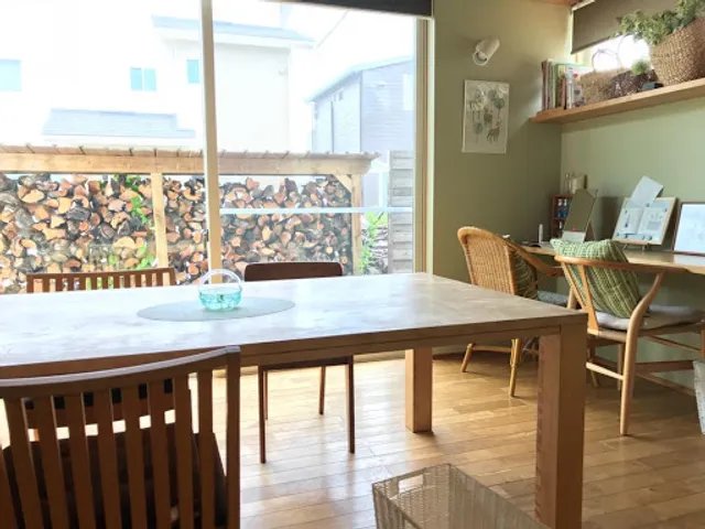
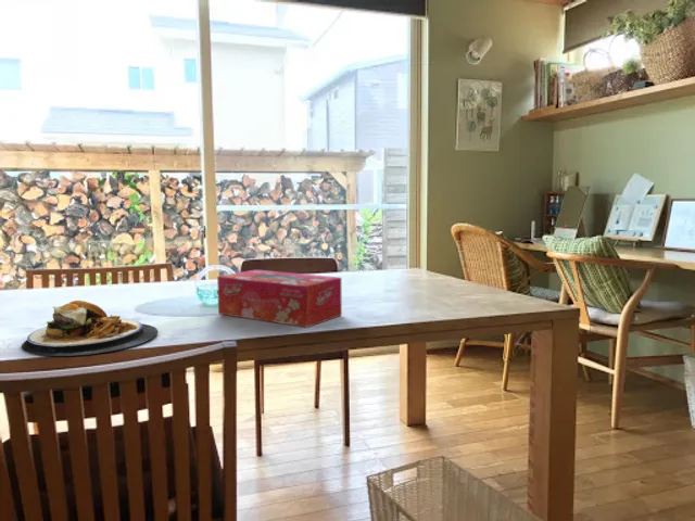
+ tissue box [216,268,343,329]
+ plate [21,300,159,357]
